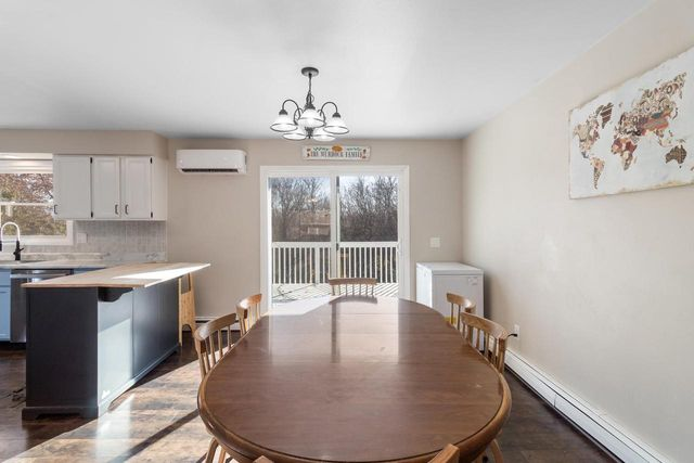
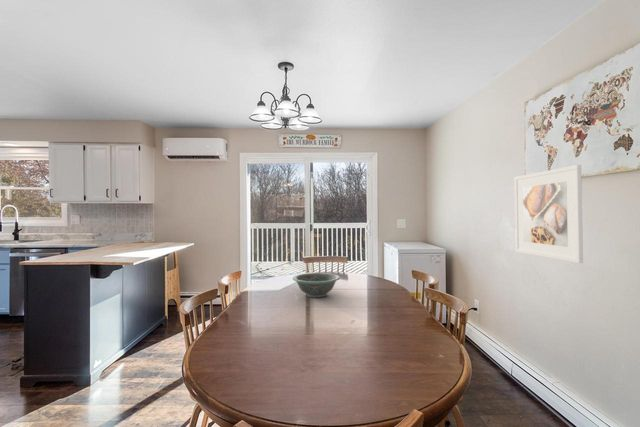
+ decorative bowl [292,272,341,299]
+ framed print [514,164,584,264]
